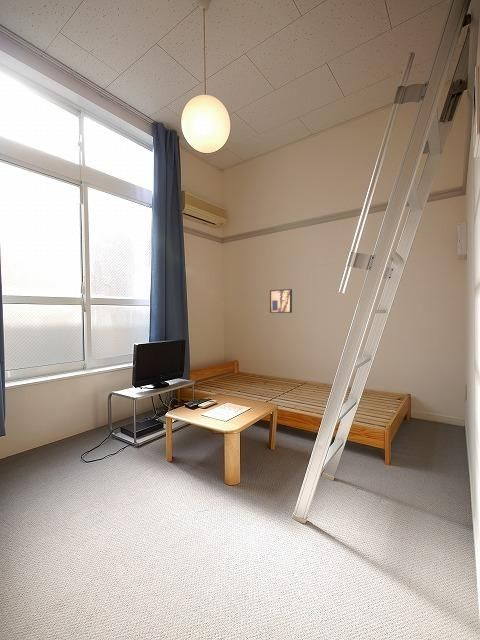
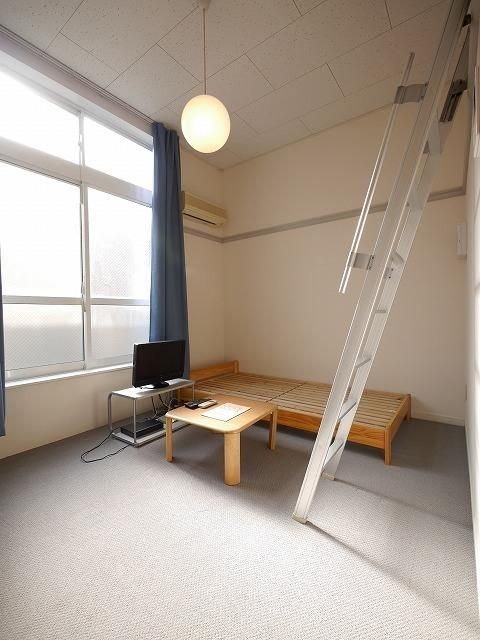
- wall art [269,288,293,314]
